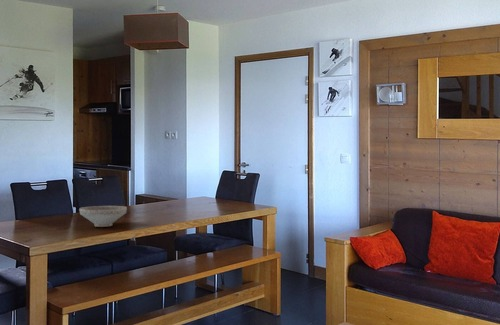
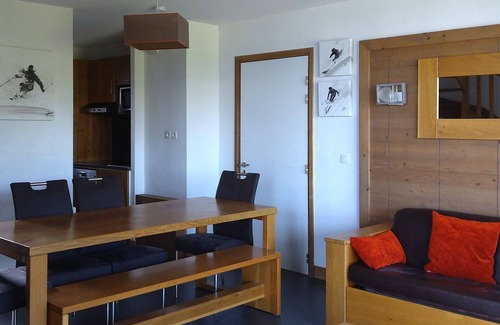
- decorative bowl [78,205,128,228]
